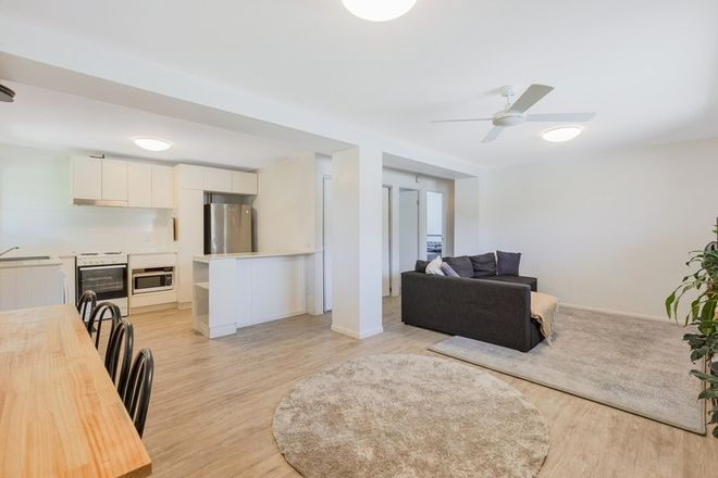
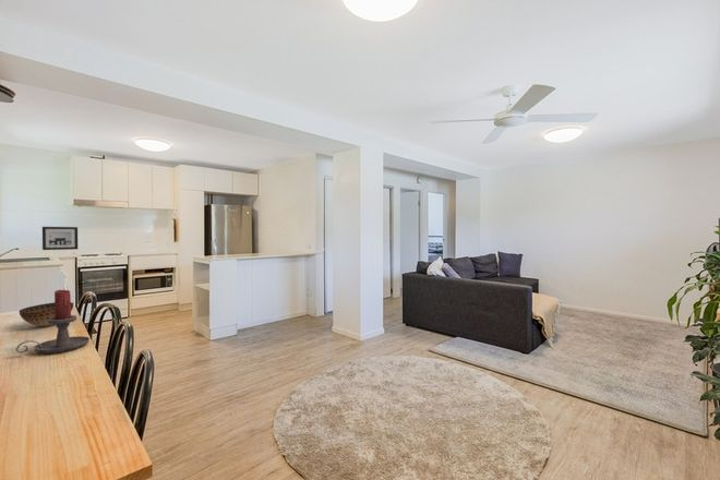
+ wall art [41,226,79,251]
+ candle holder [15,289,91,355]
+ bowl [19,301,74,327]
